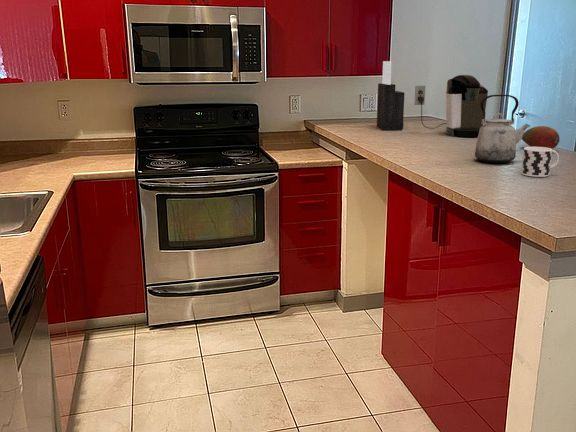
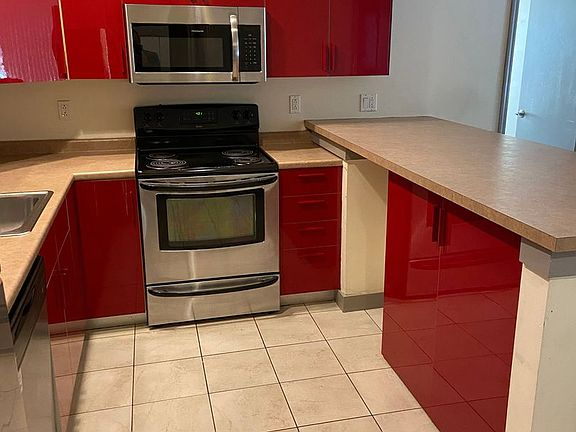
- fruit [521,125,561,149]
- knife block [376,60,406,131]
- coffee maker [413,74,489,138]
- kettle [474,94,531,164]
- cup [521,146,560,178]
